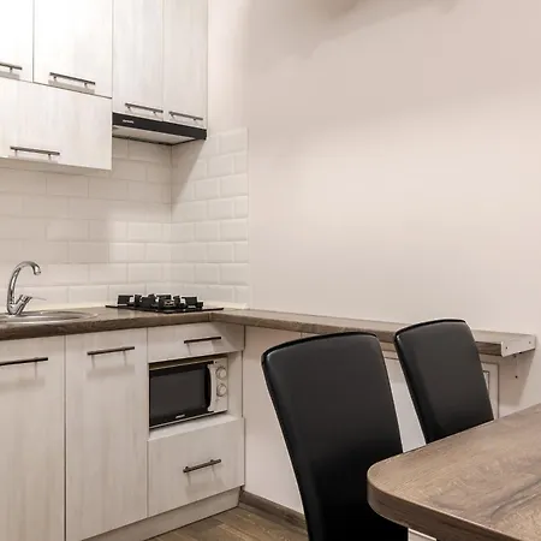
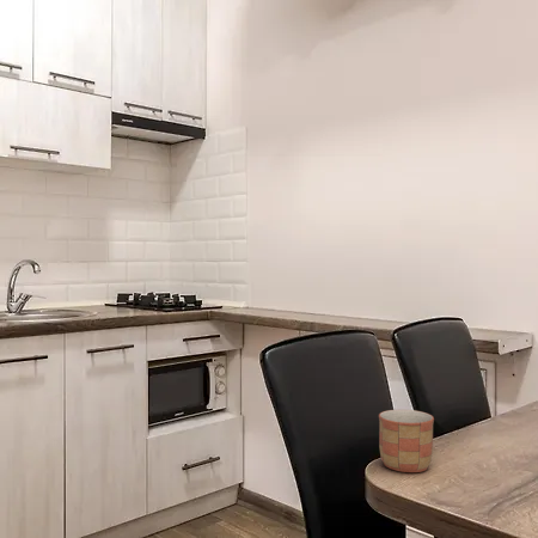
+ mug [378,409,435,473]
